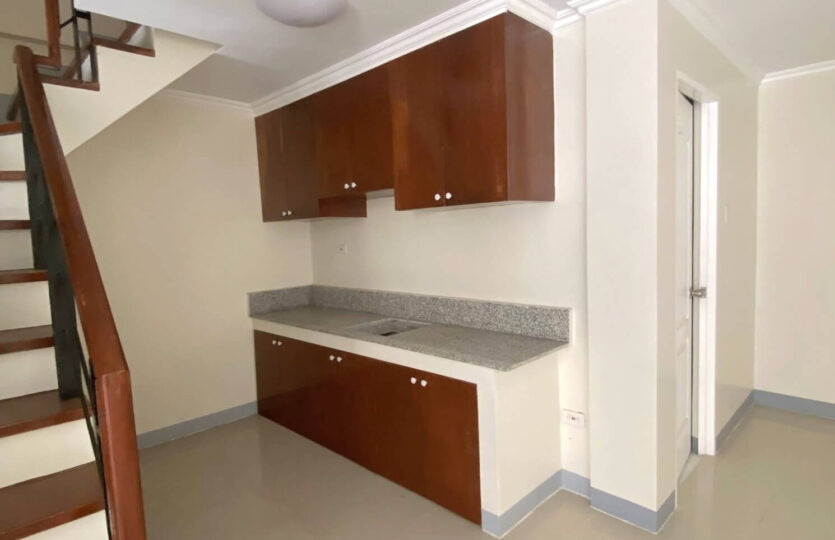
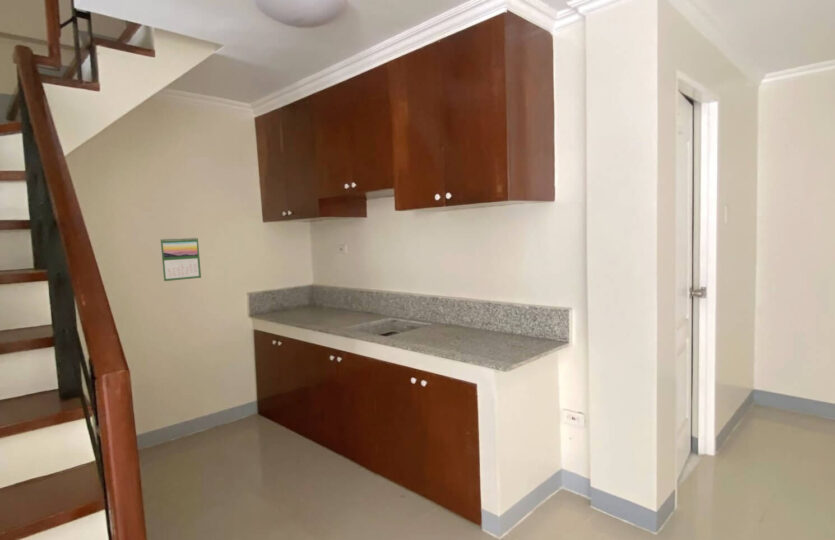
+ calendar [159,236,202,282]
